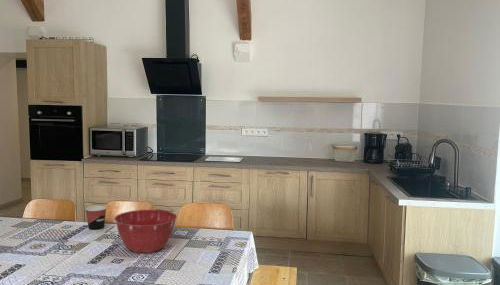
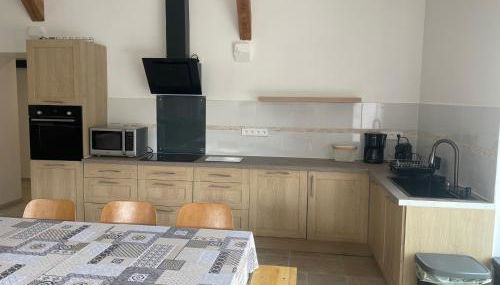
- mixing bowl [113,209,178,254]
- cup [85,205,108,233]
